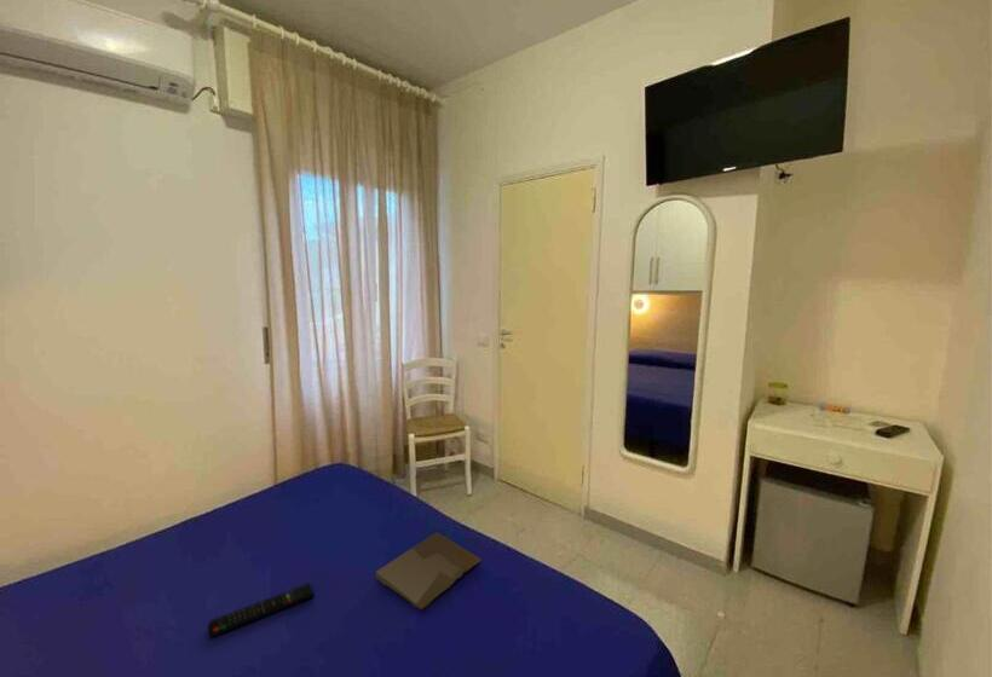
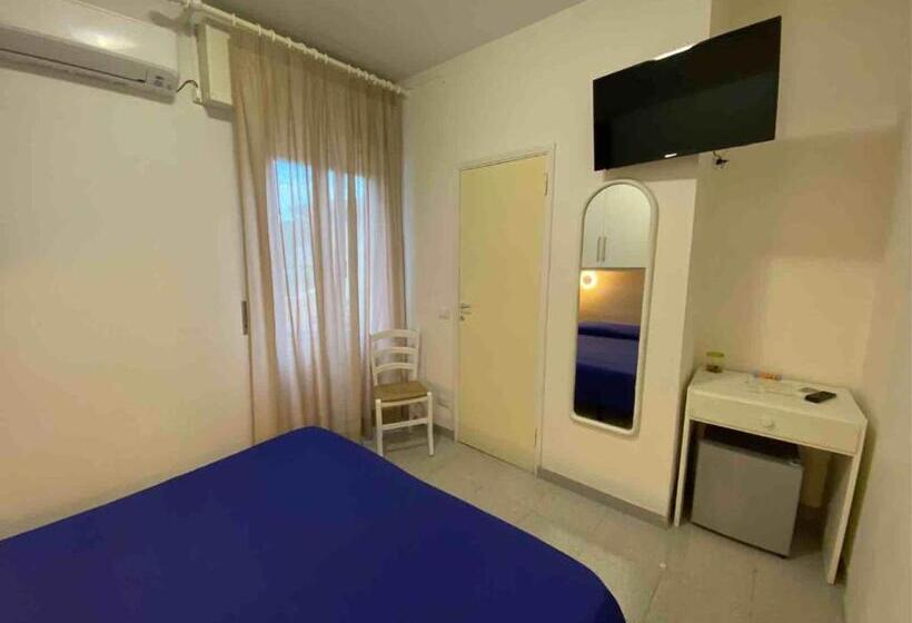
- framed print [375,531,483,612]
- remote control [207,581,315,638]
